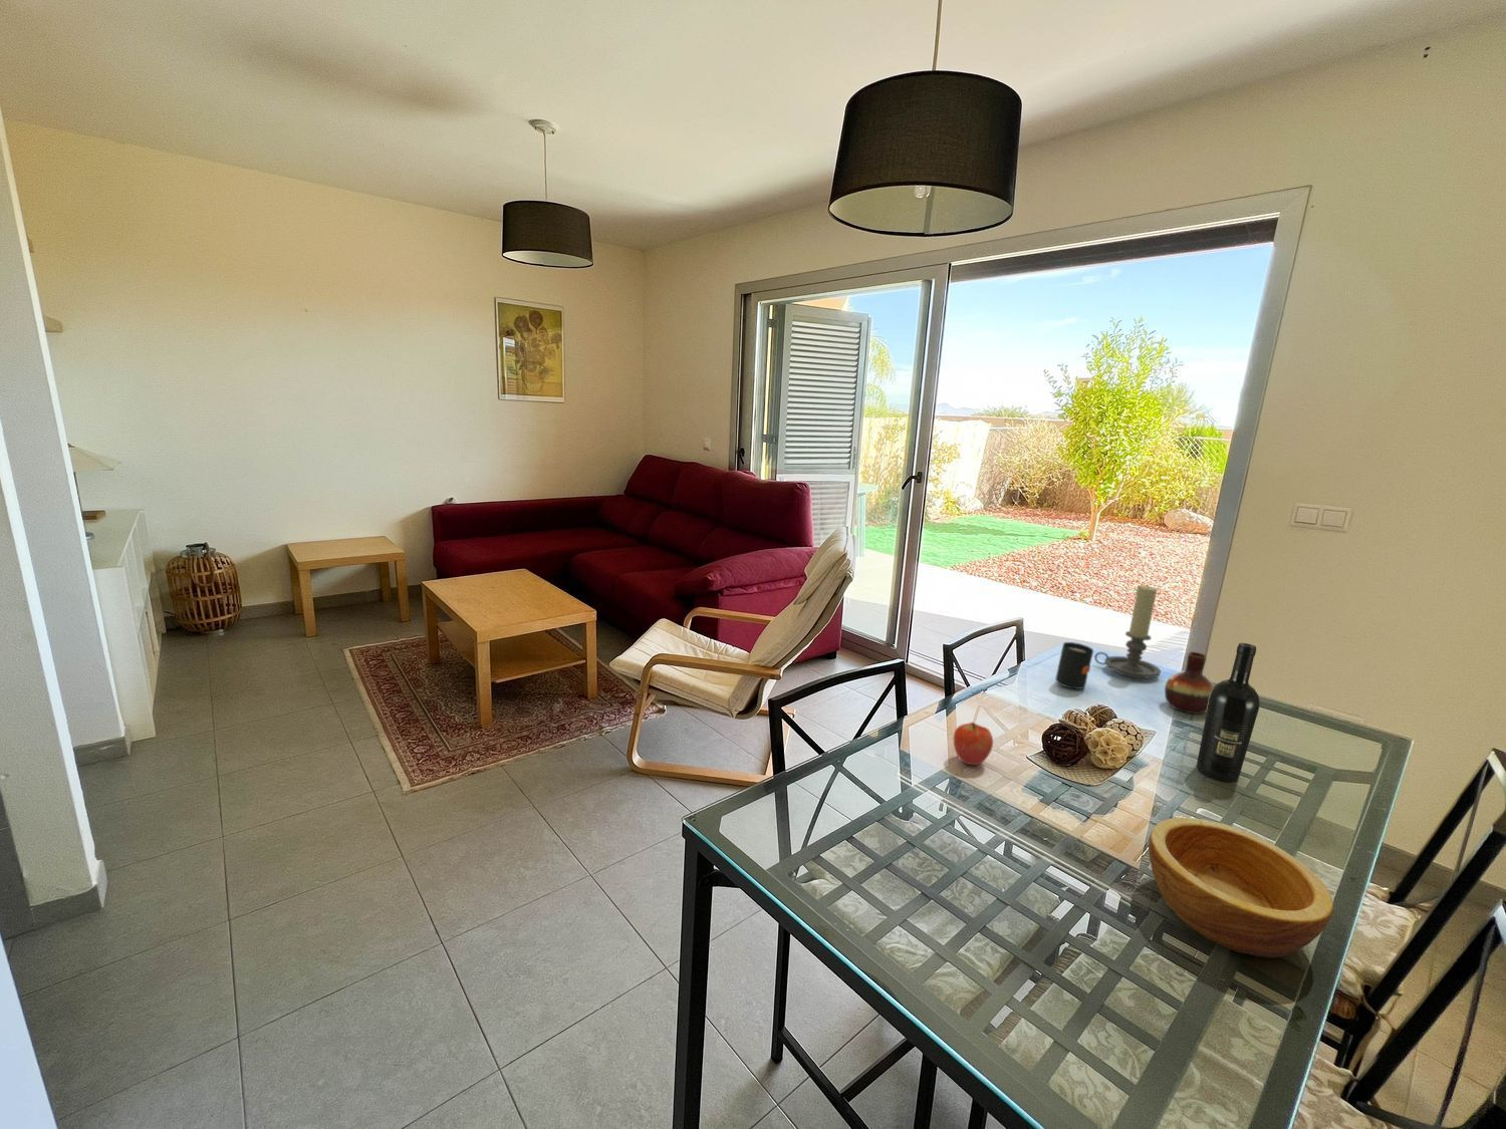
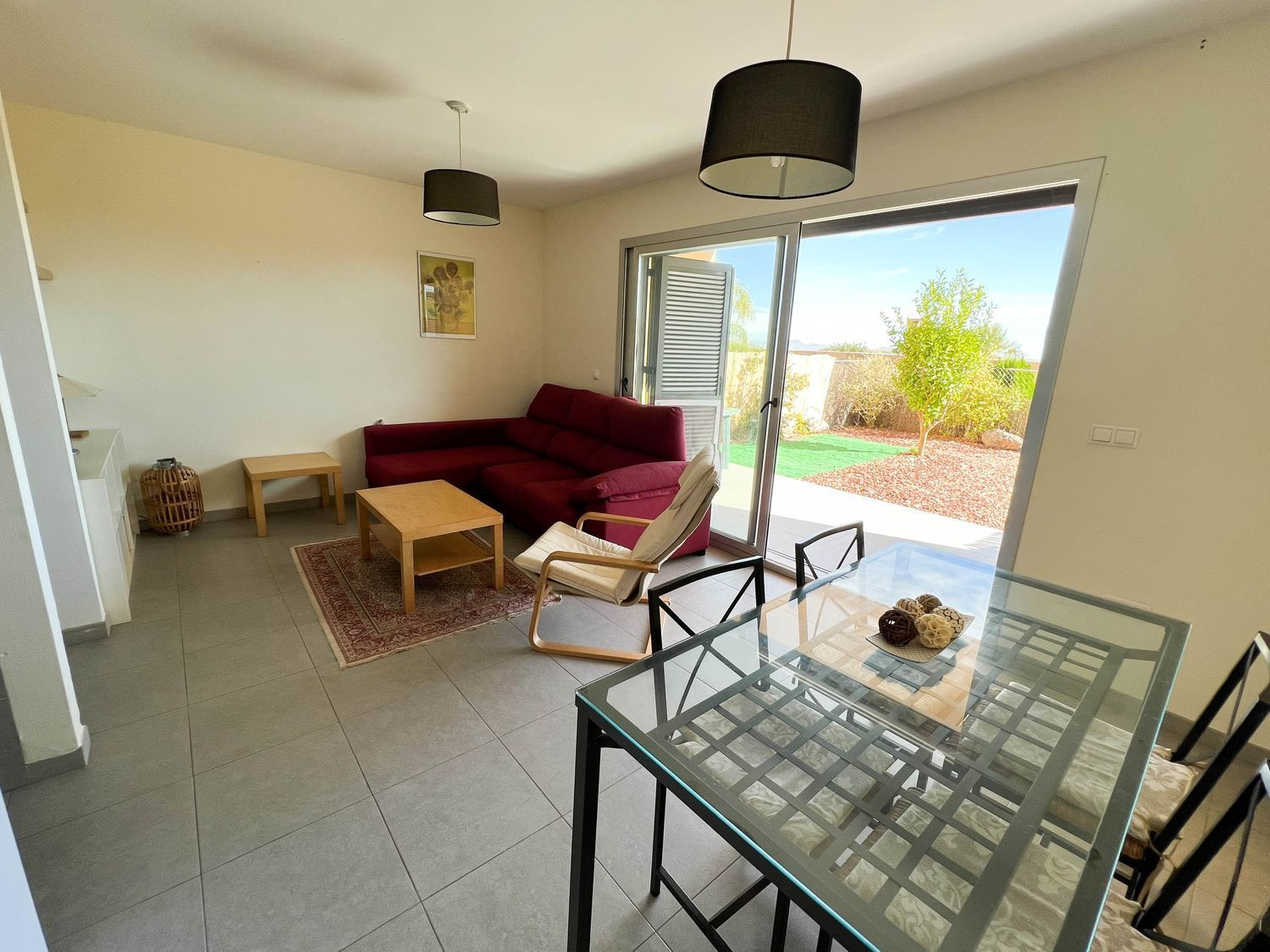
- apple [952,721,994,766]
- vase [1163,651,1214,715]
- wine bottle [1195,643,1261,783]
- bowl [1148,817,1334,958]
- mug [1054,642,1095,690]
- candle holder [1093,585,1162,680]
